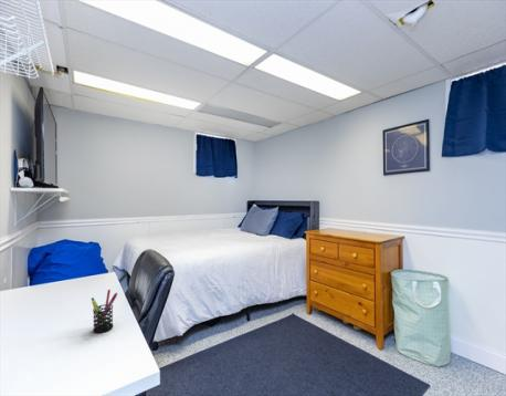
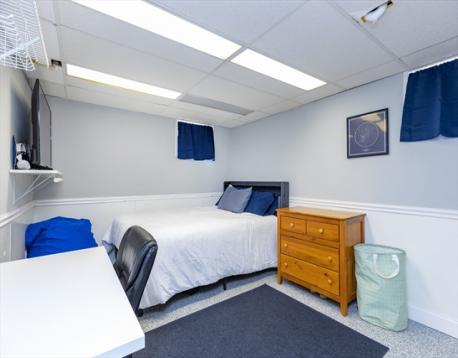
- pen holder [91,289,118,334]
